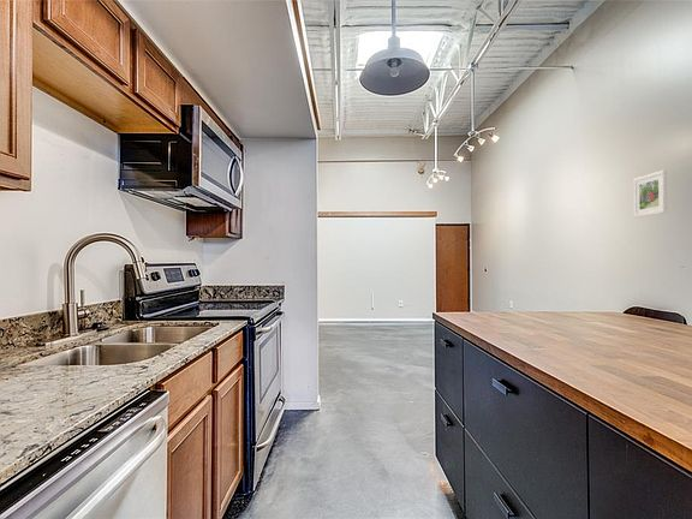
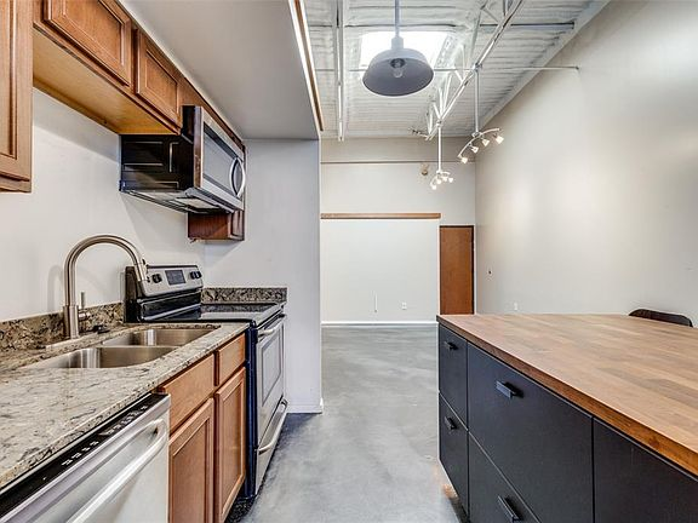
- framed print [633,169,668,219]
